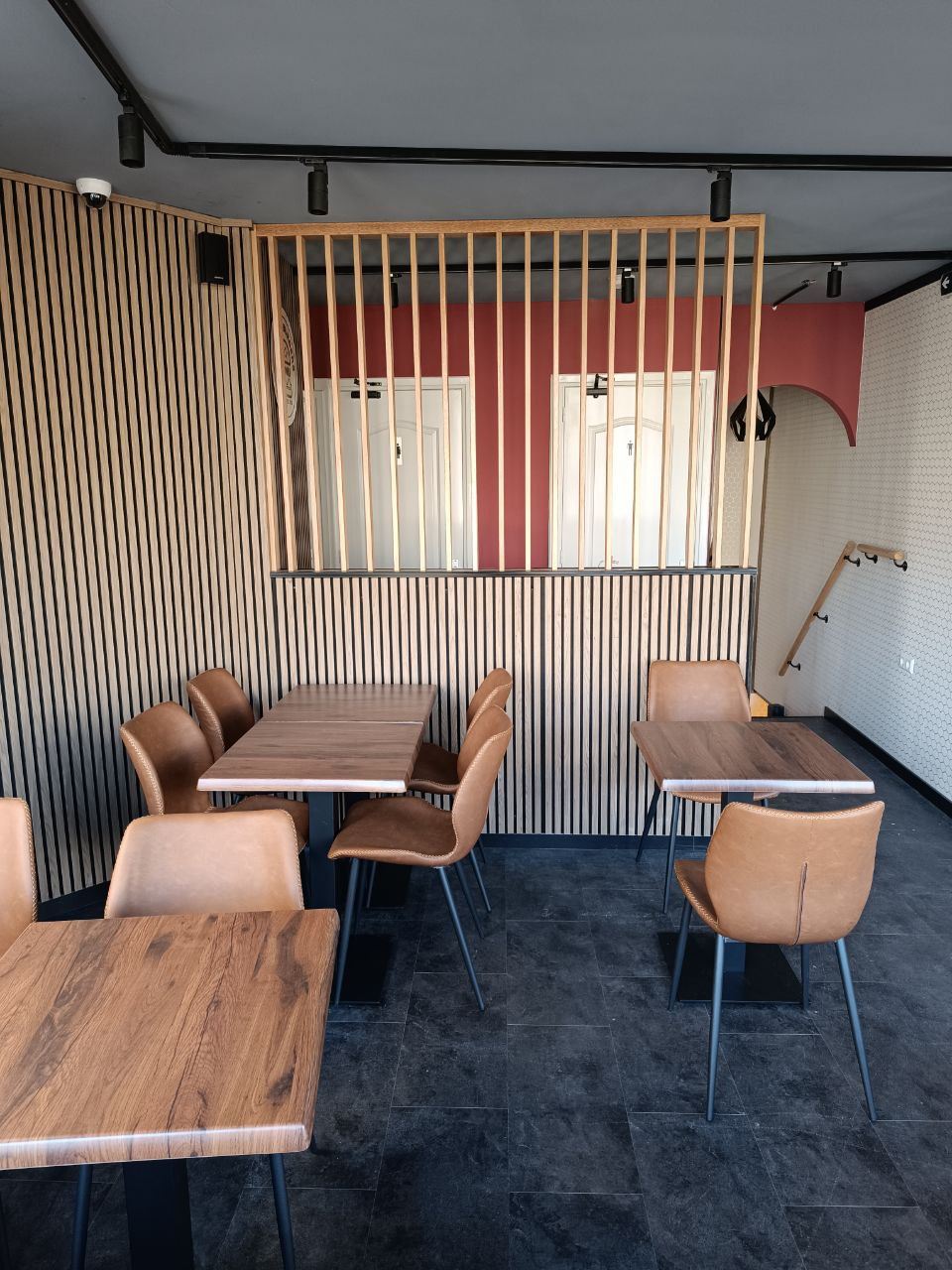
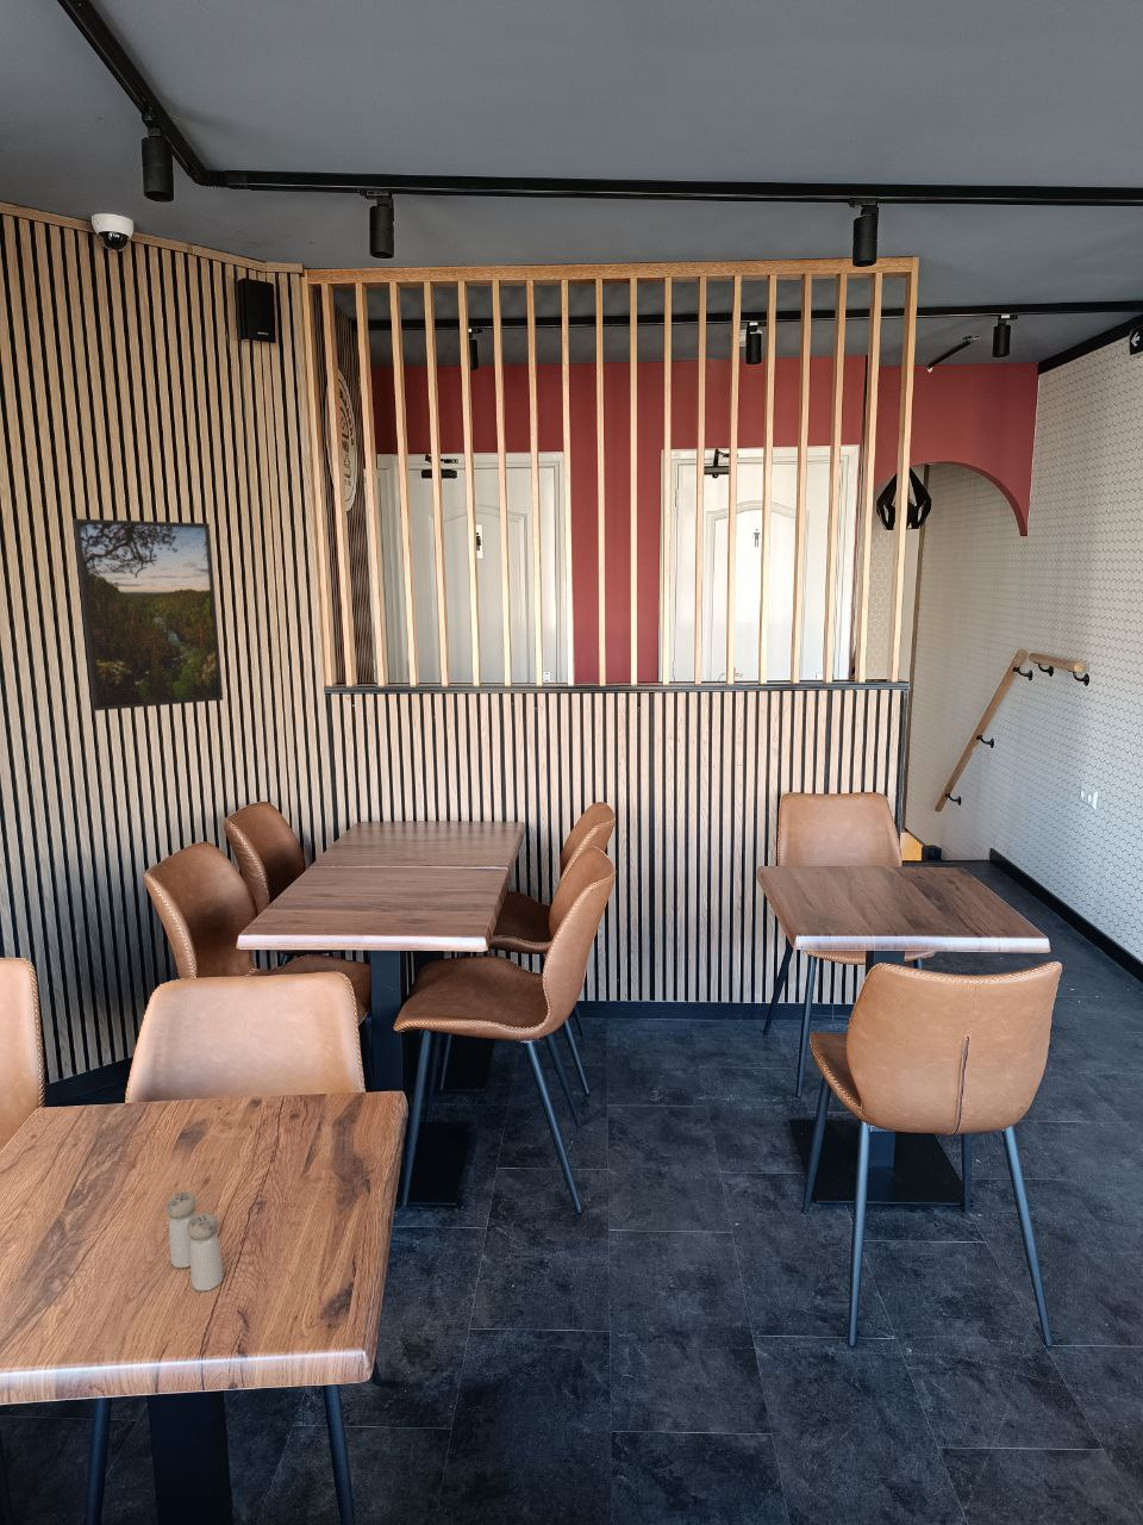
+ salt and pepper shaker [164,1191,223,1293]
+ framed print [72,519,223,712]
